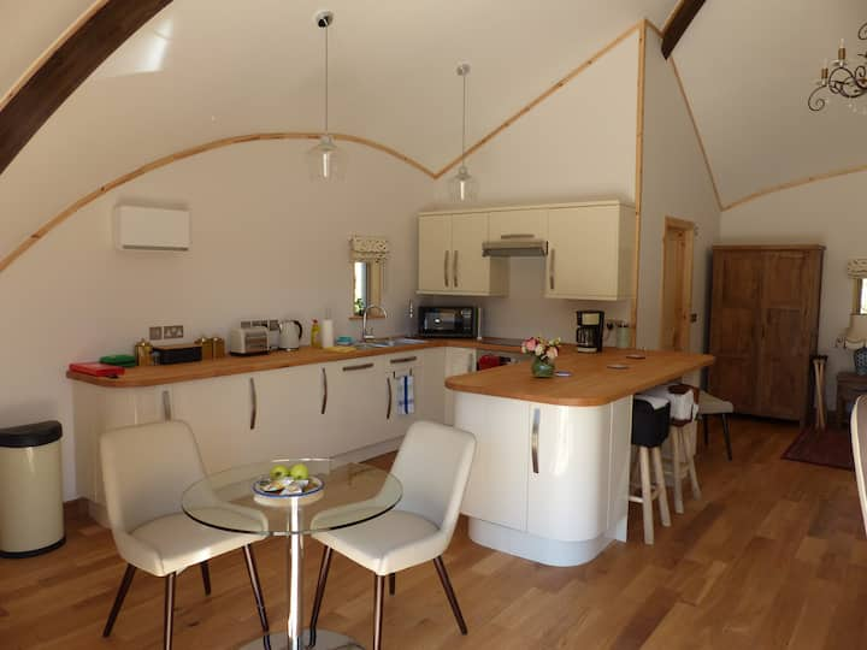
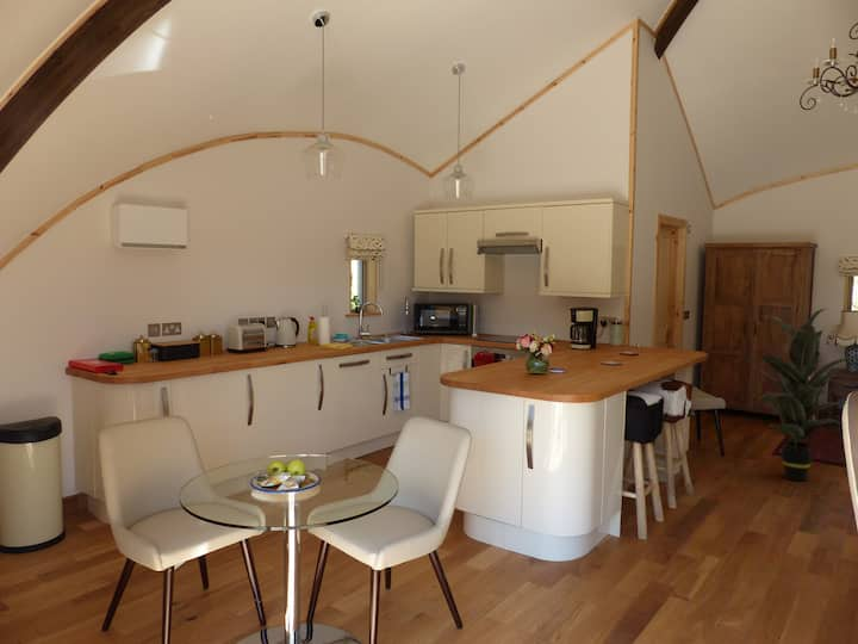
+ indoor plant [745,308,858,482]
